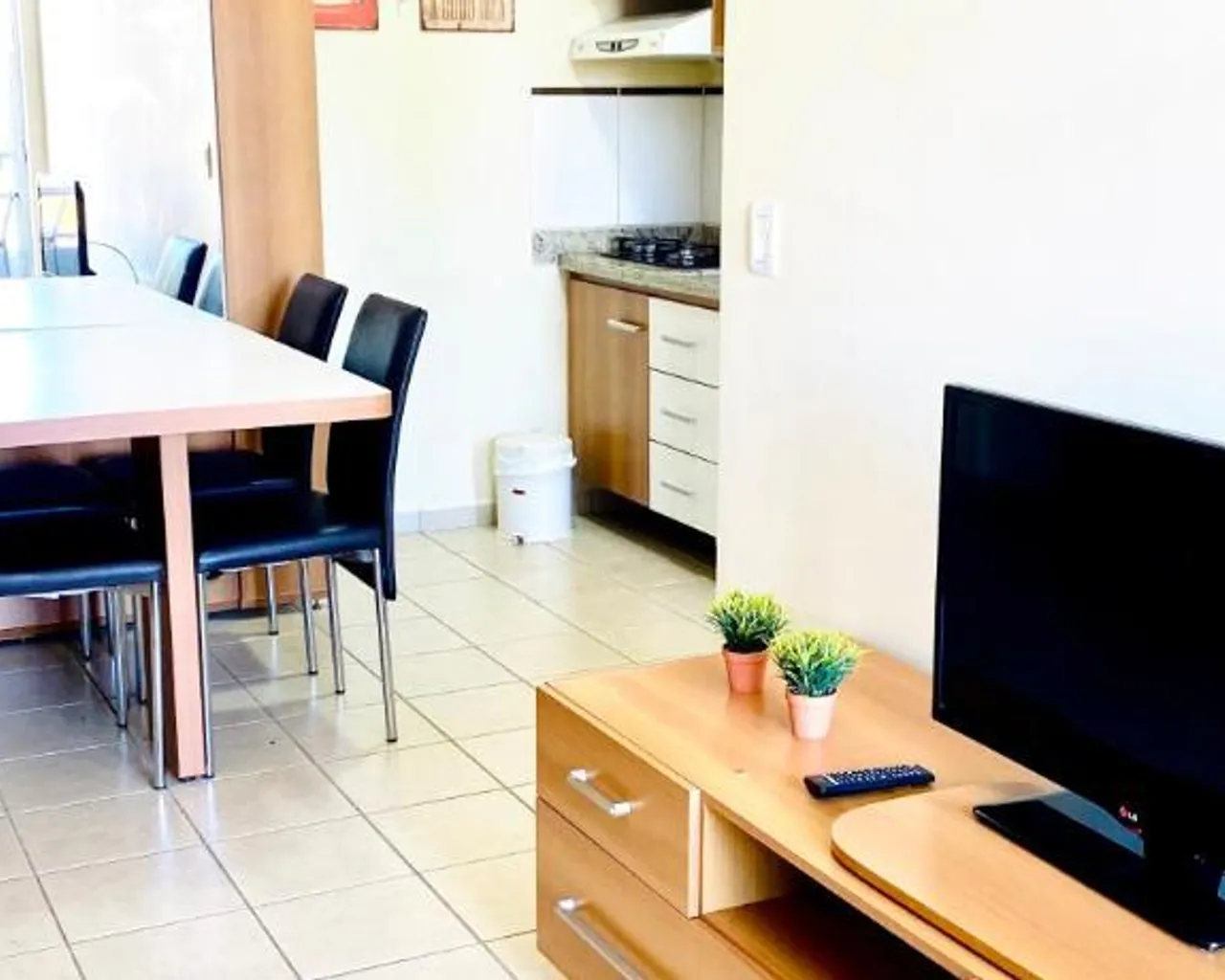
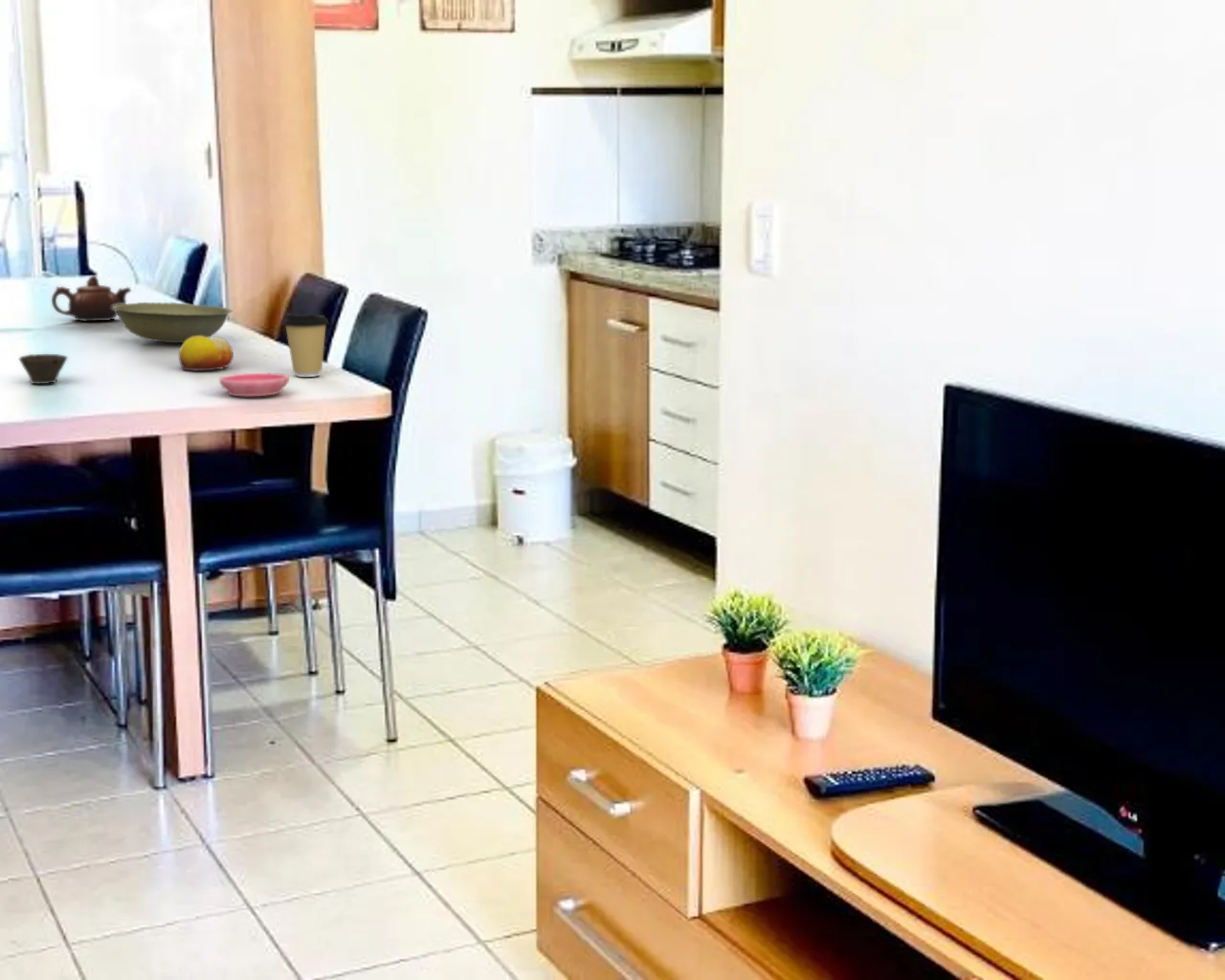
+ teapot [51,275,132,323]
+ fruit [178,336,234,371]
+ cup [18,353,69,385]
+ coffee cup [281,312,330,378]
+ saucer [218,372,290,397]
+ bowl [112,301,233,344]
